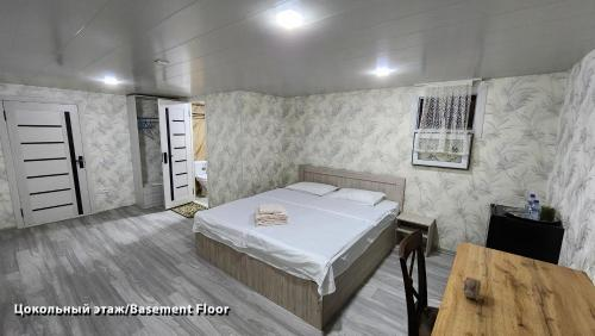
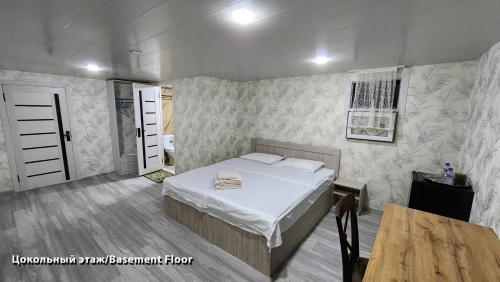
- alarm clock [461,276,482,301]
